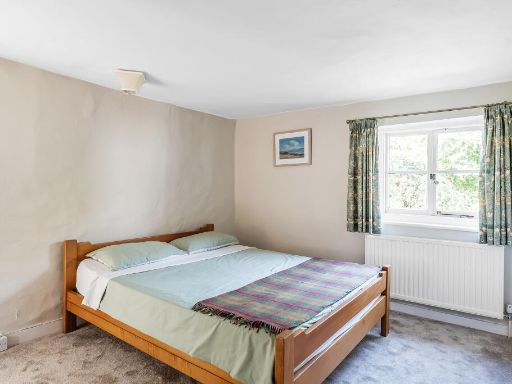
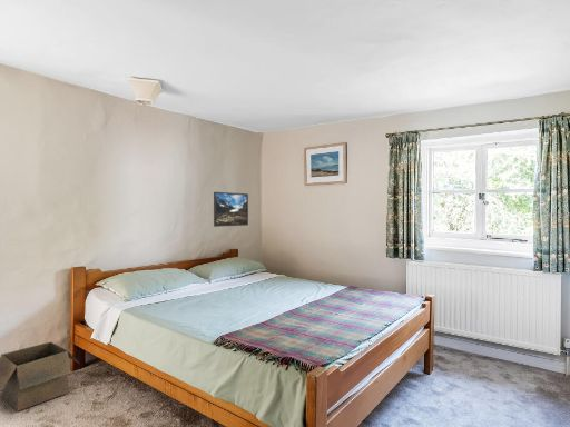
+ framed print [213,191,249,228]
+ box [0,341,81,413]
